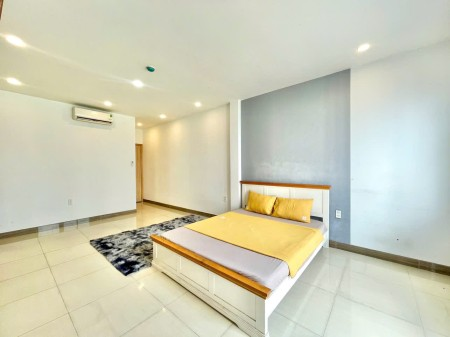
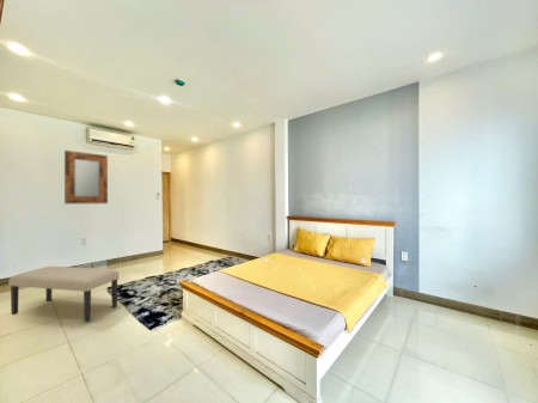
+ home mirror [63,149,109,204]
+ bench [7,265,120,323]
